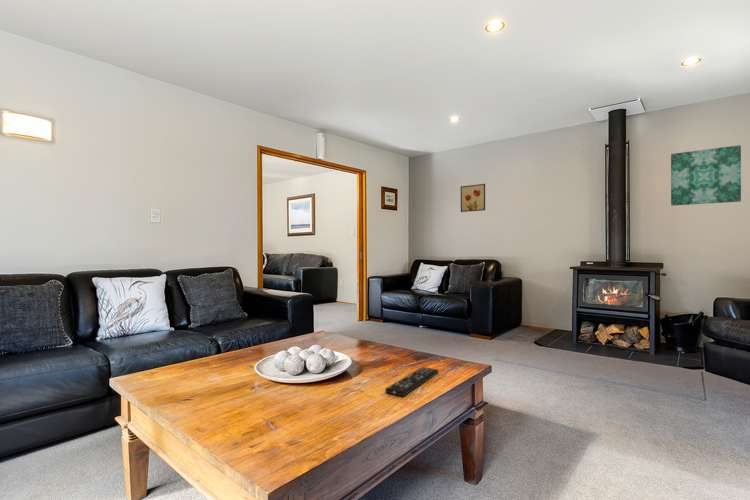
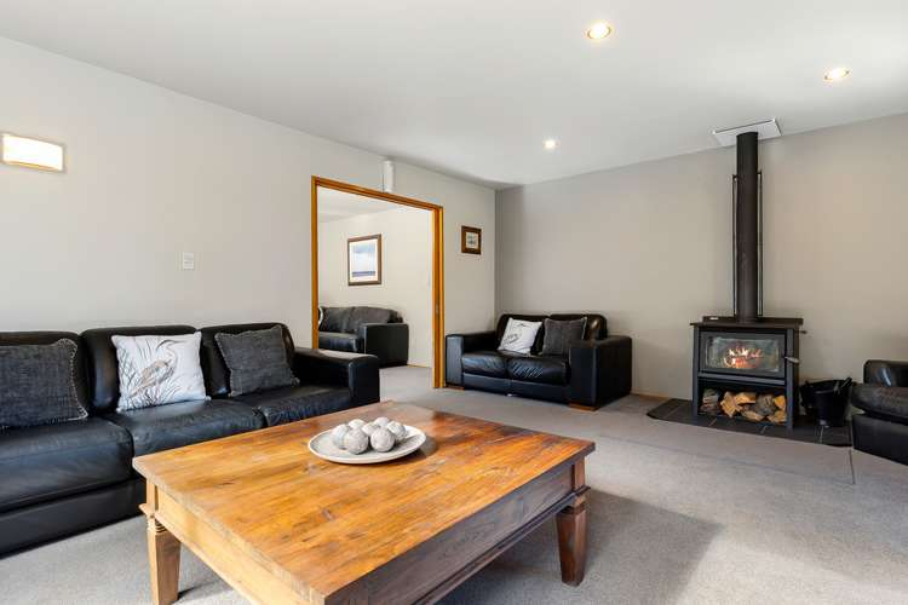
- remote control [384,366,439,397]
- wall art [670,144,742,207]
- wall art [460,183,486,213]
